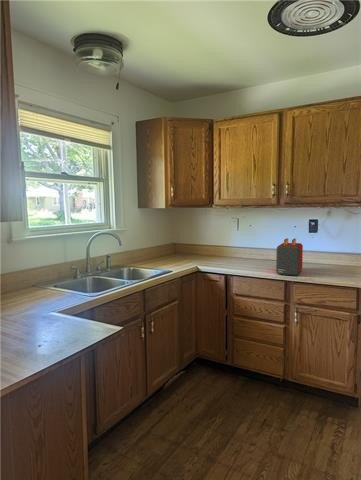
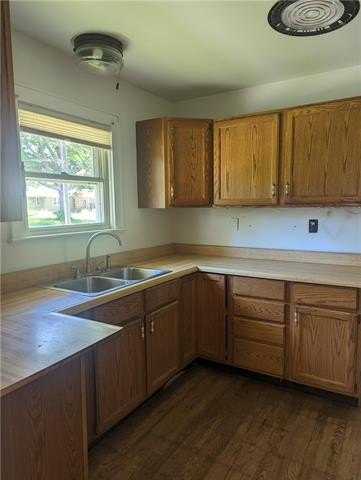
- toaster [275,237,304,276]
